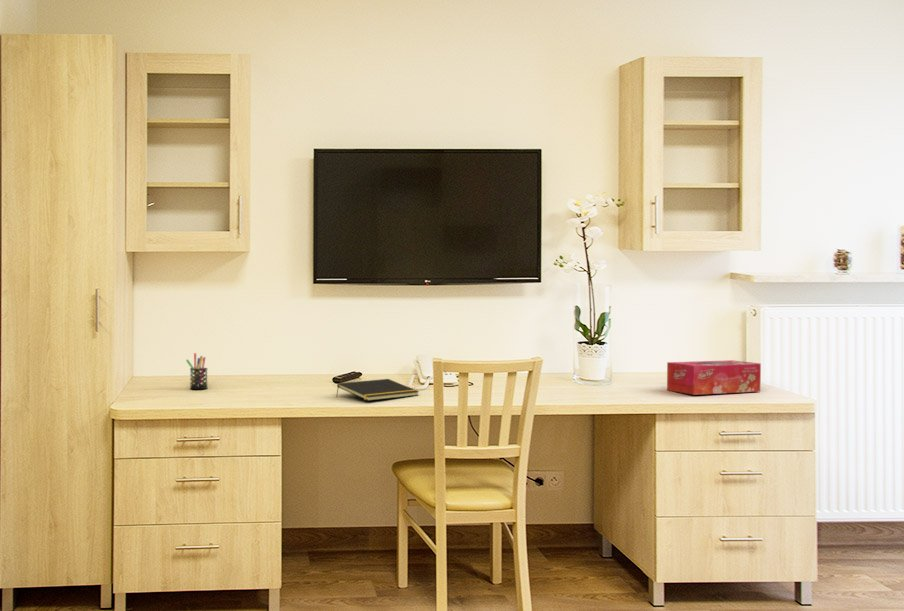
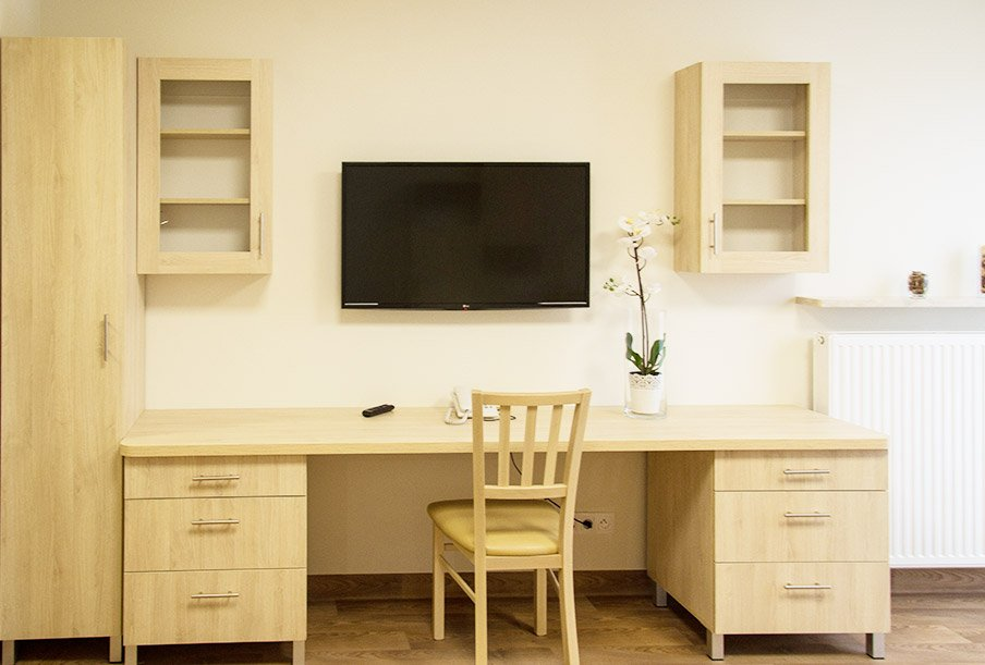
- notepad [335,378,420,402]
- pen holder [185,352,209,390]
- tissue box [666,359,762,396]
